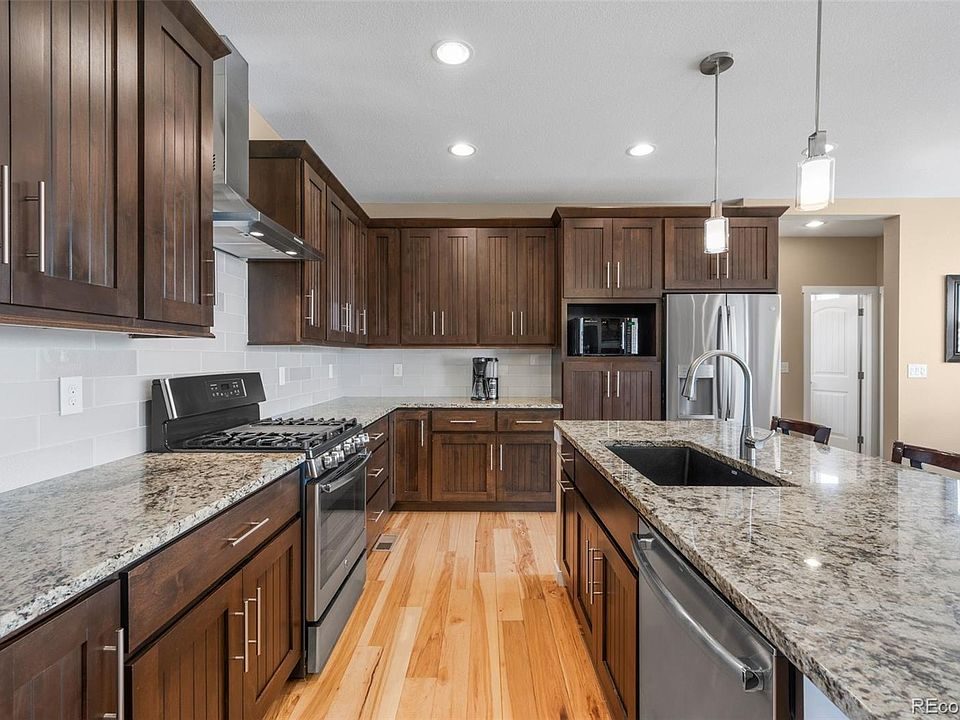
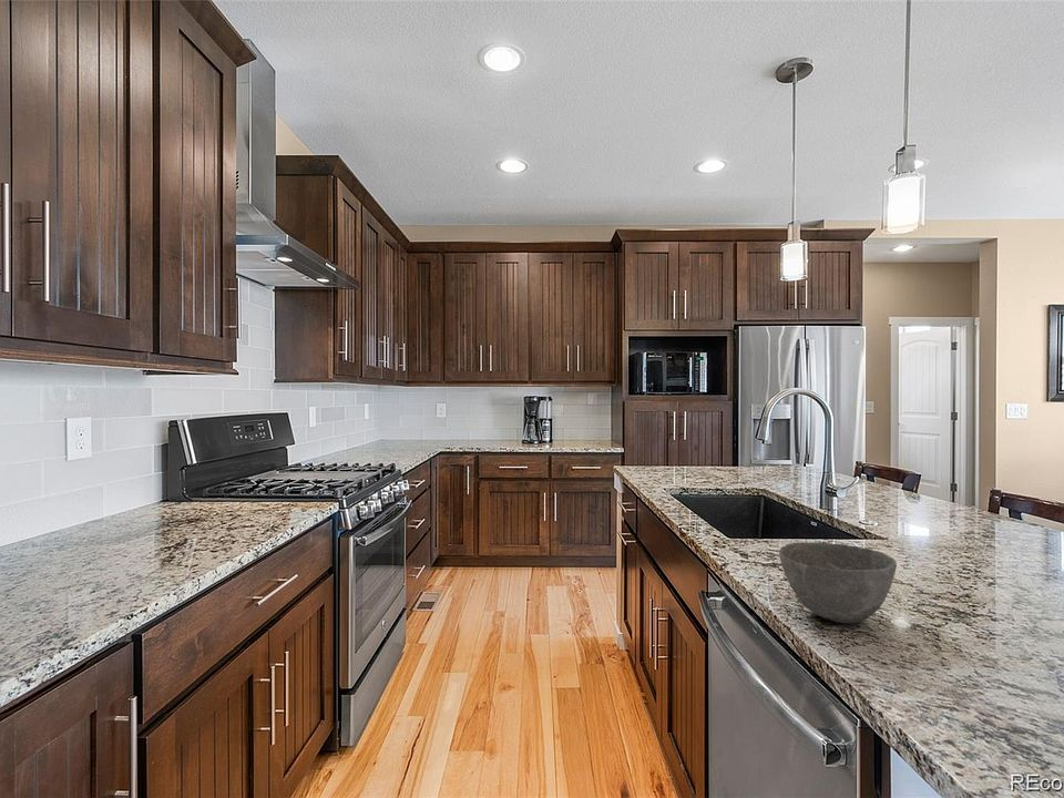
+ bowl [778,541,898,625]
